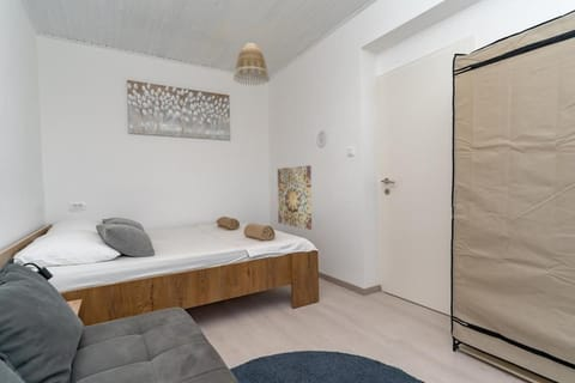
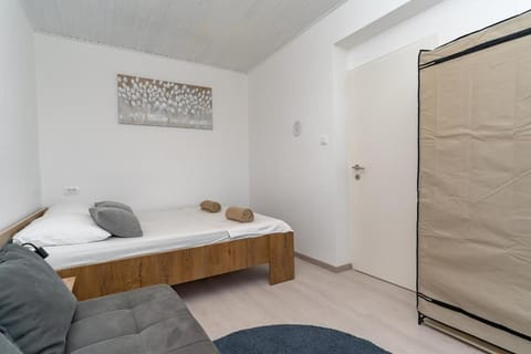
- wall art [277,164,313,231]
- lamp shade [232,42,271,86]
